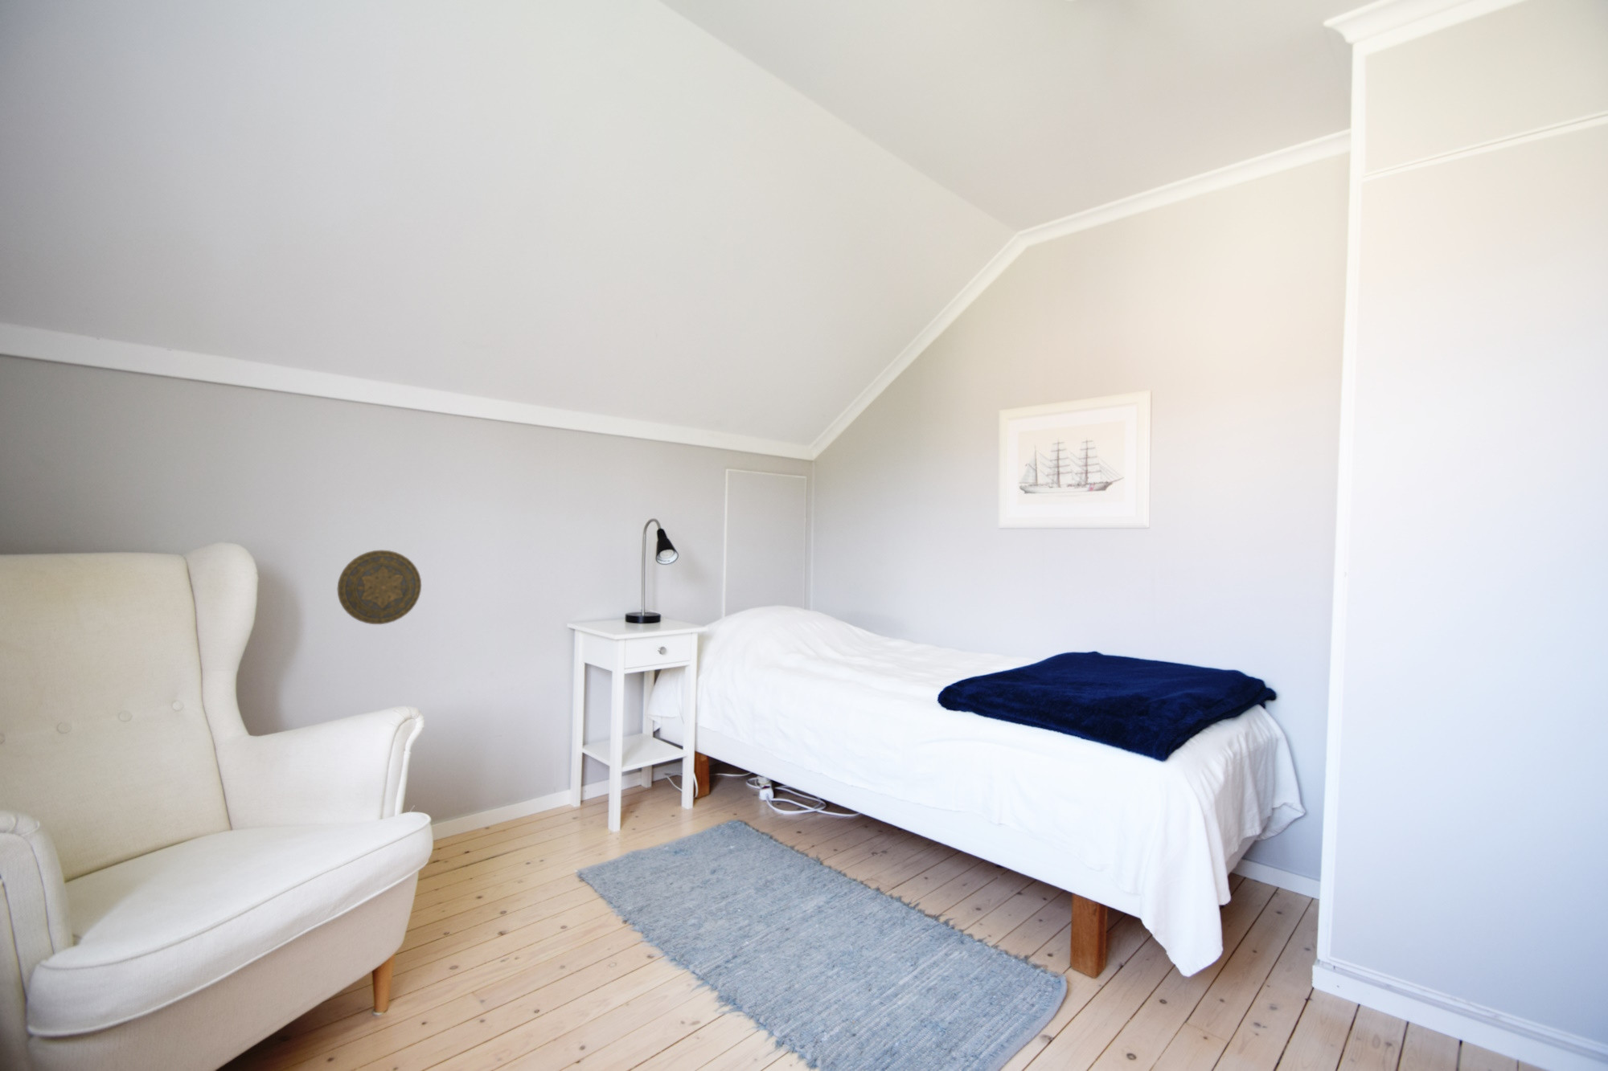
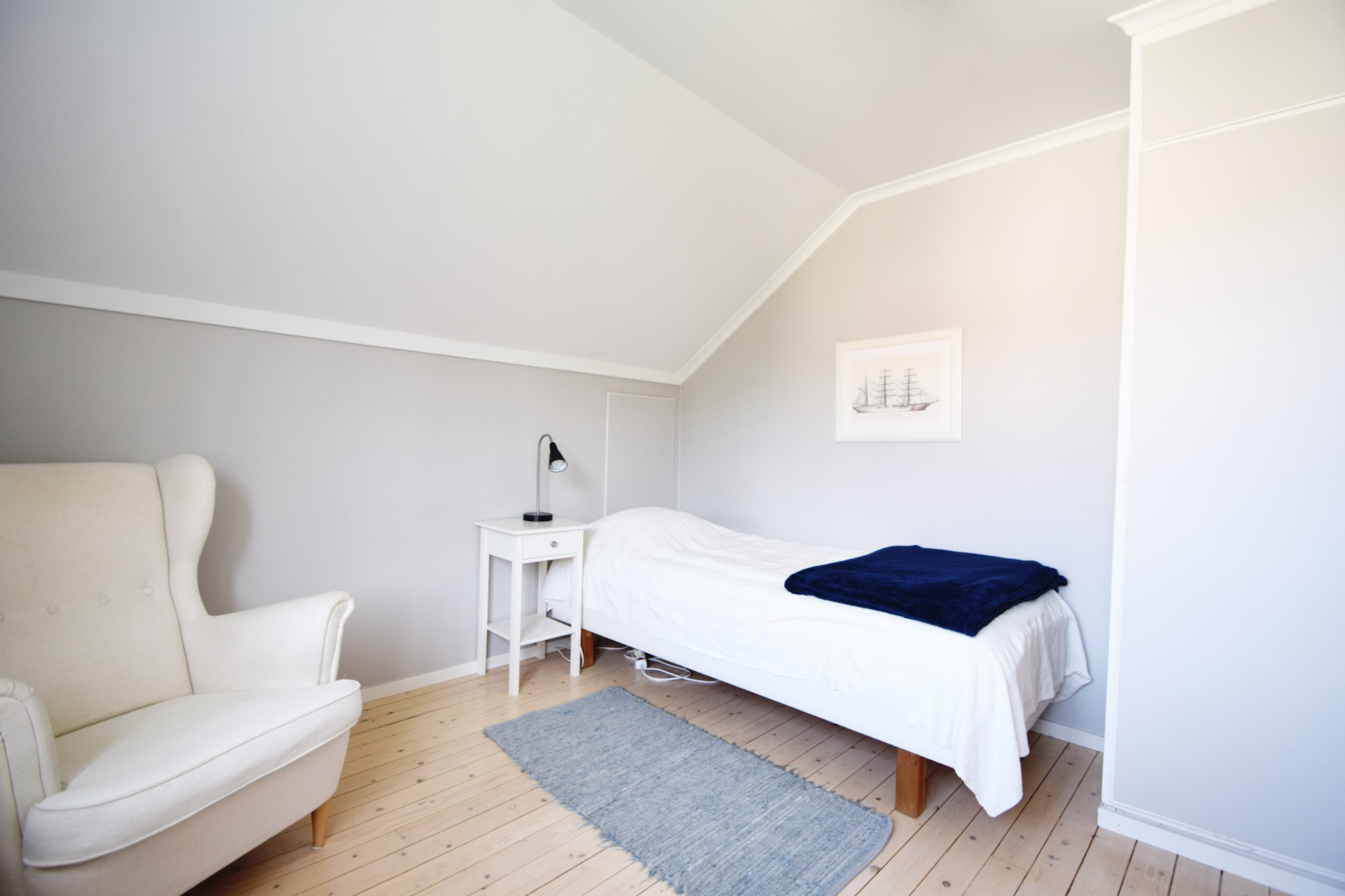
- decorative plate [337,550,422,625]
